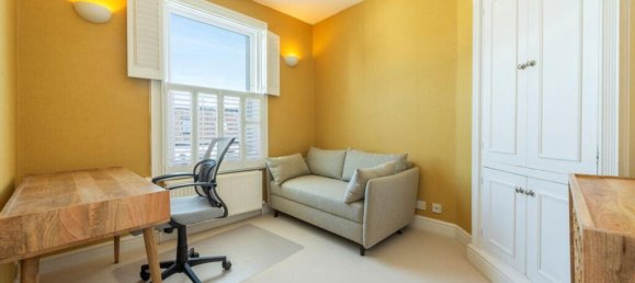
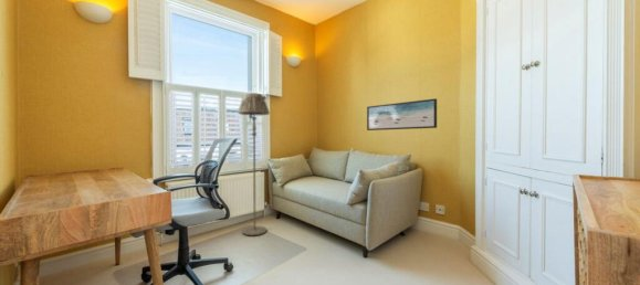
+ wall art [366,97,438,131]
+ floor lamp [237,93,271,236]
